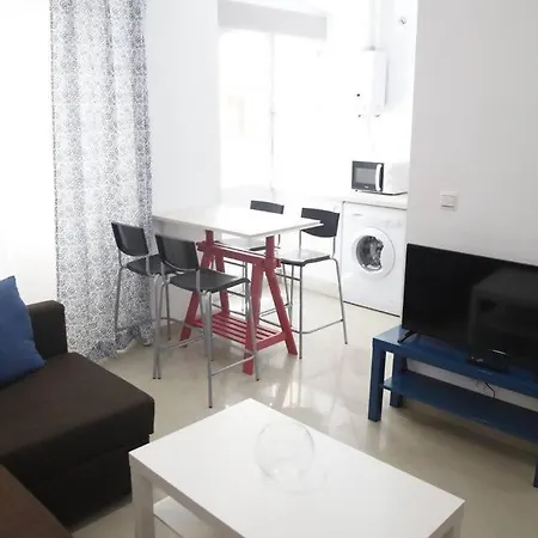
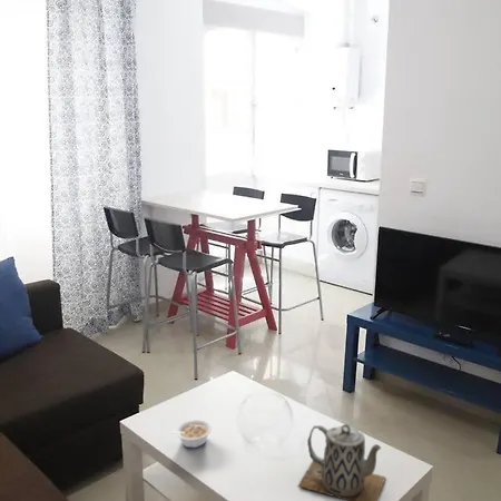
+ teapot [297,423,386,501]
+ legume [167,419,213,449]
